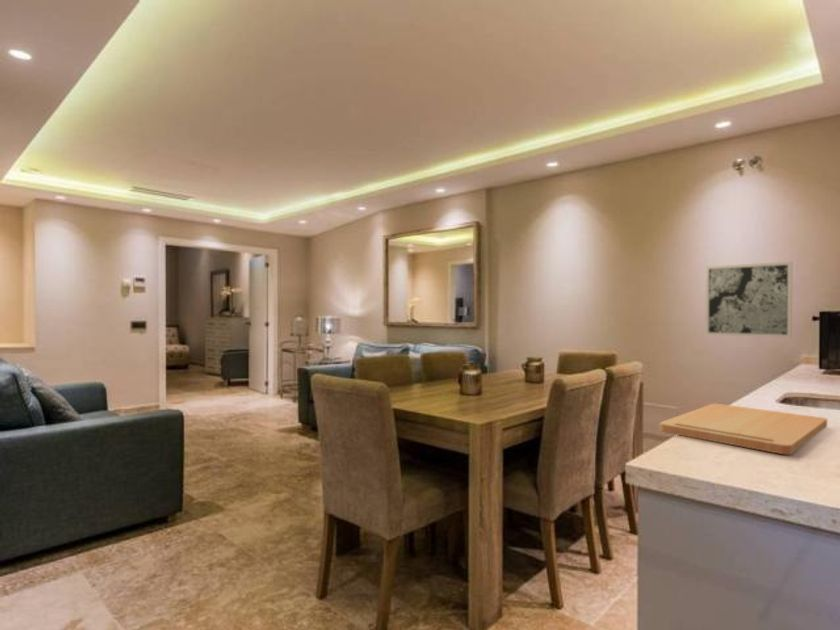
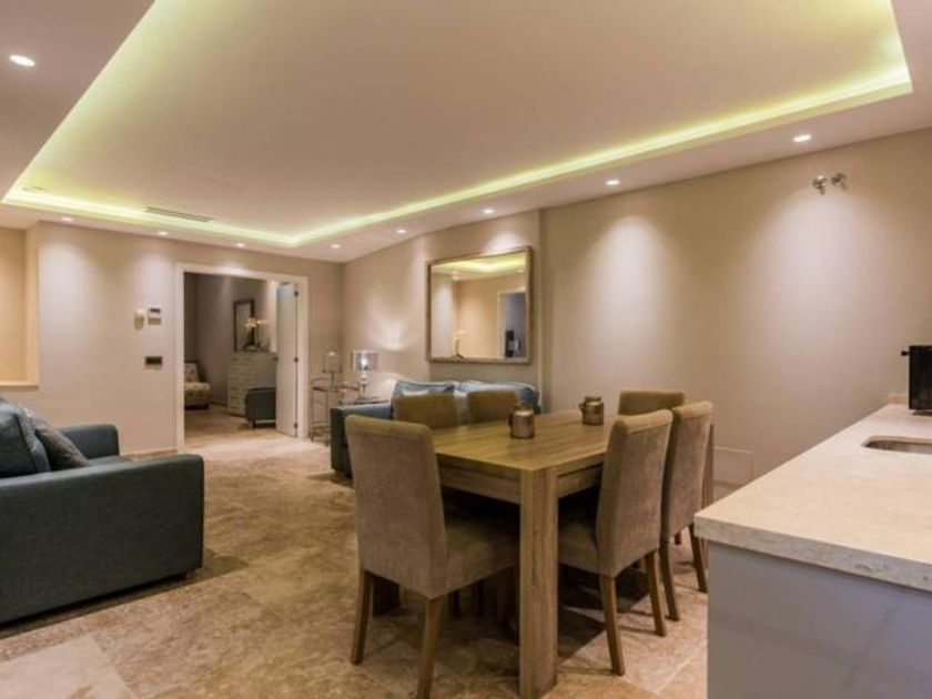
- cutting board [659,403,828,455]
- wall art [705,261,793,338]
